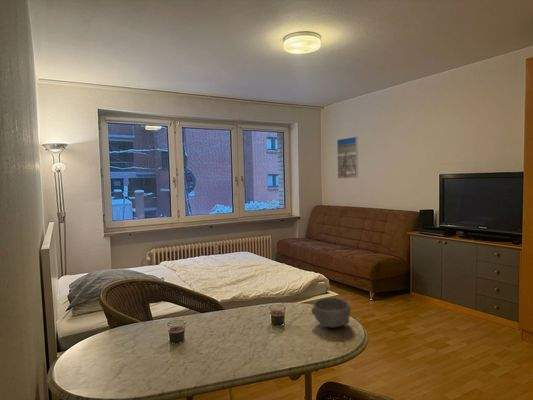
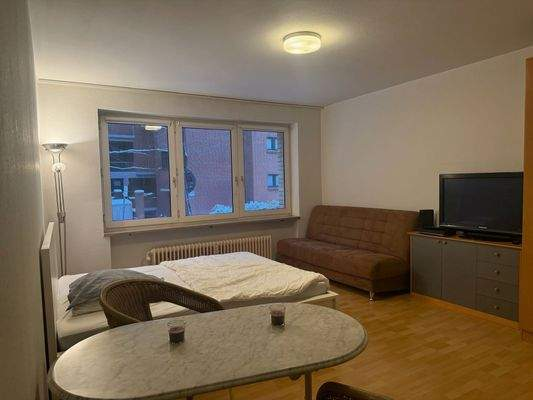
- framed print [336,136,359,179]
- bowl [310,297,351,329]
